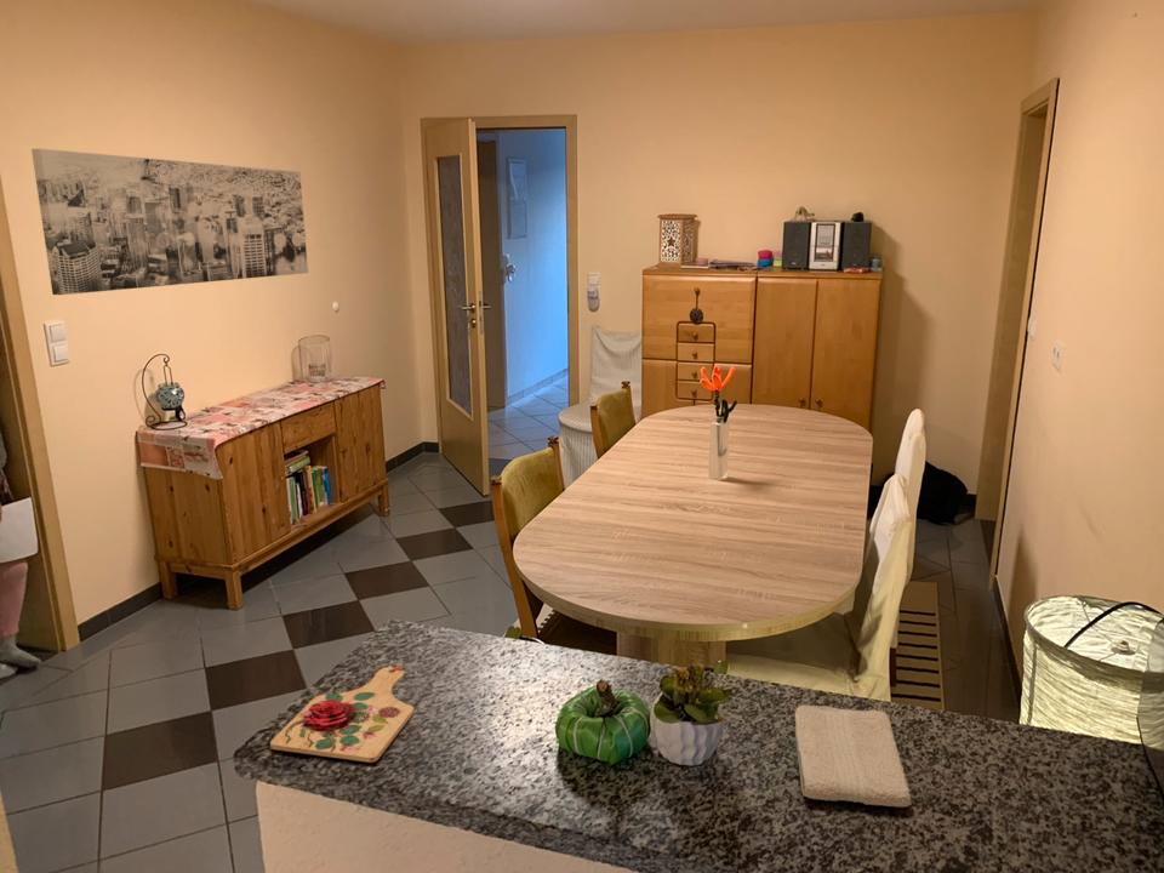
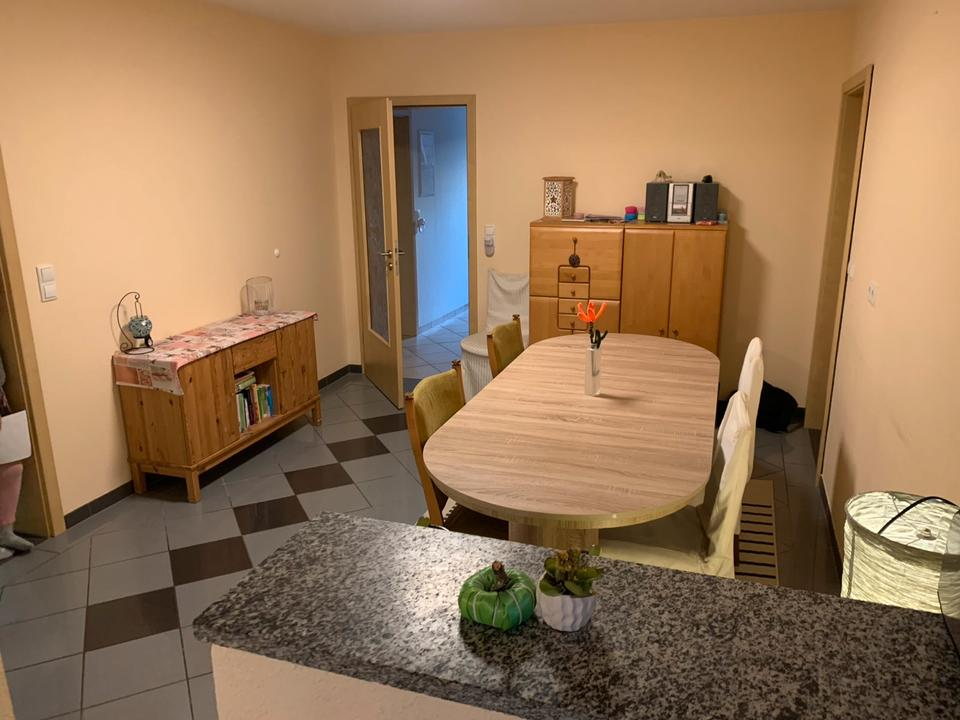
- washcloth [794,704,913,808]
- wall art [30,148,309,296]
- cutting board [269,666,415,764]
